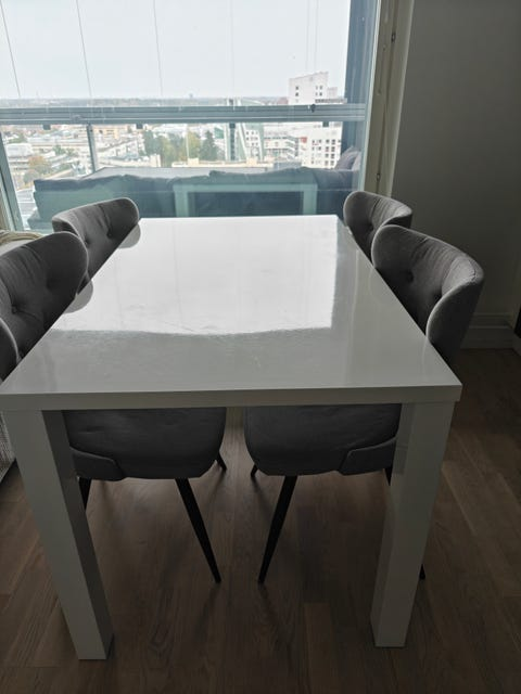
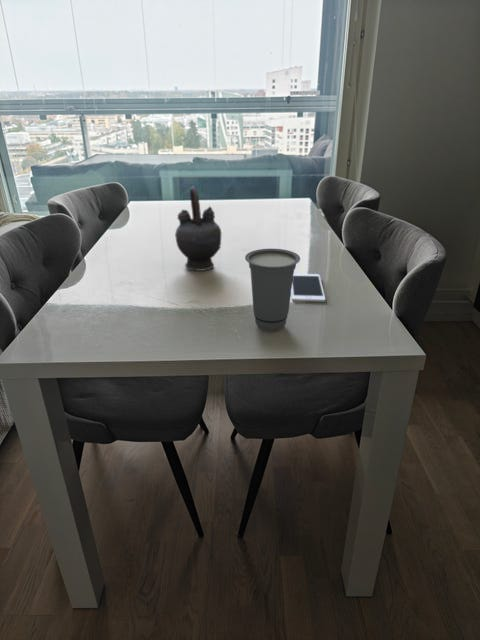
+ teapot [174,186,222,272]
+ cup [244,248,301,333]
+ cell phone [291,273,326,303]
